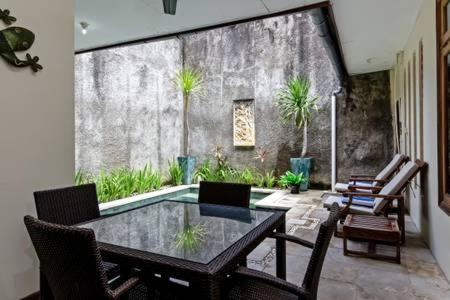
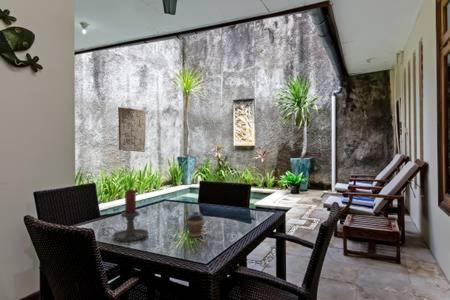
+ stone relief [117,106,147,153]
+ coffee cup [186,211,205,238]
+ candle holder [101,188,149,242]
